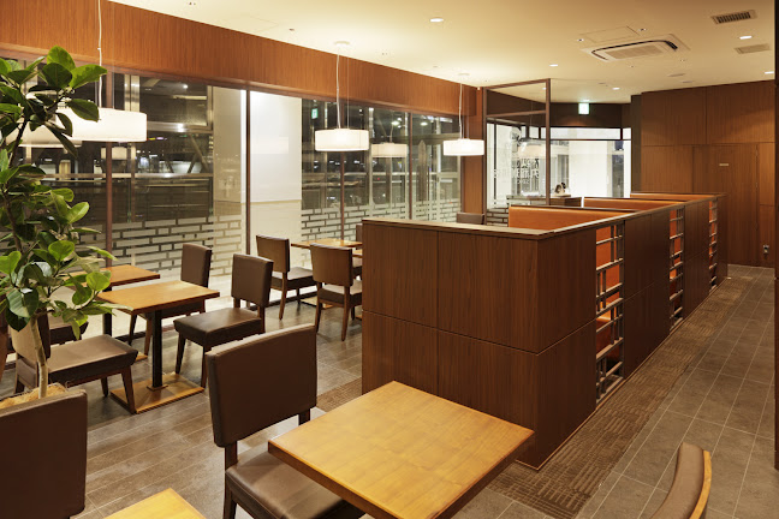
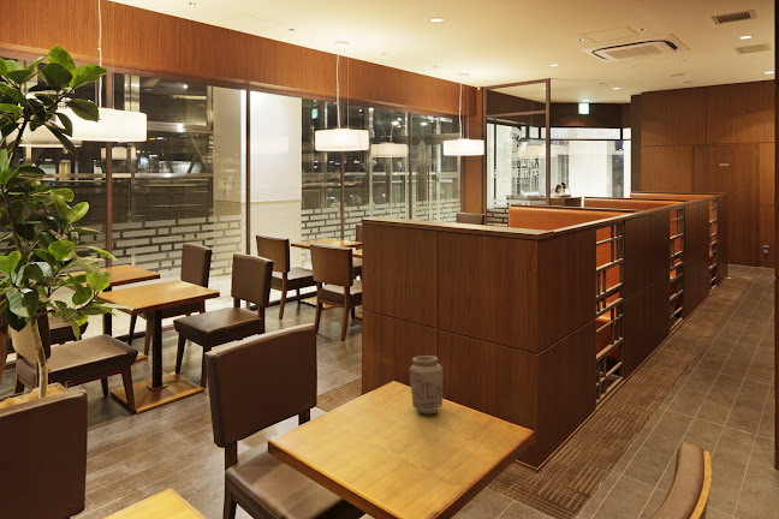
+ vase [409,354,444,414]
